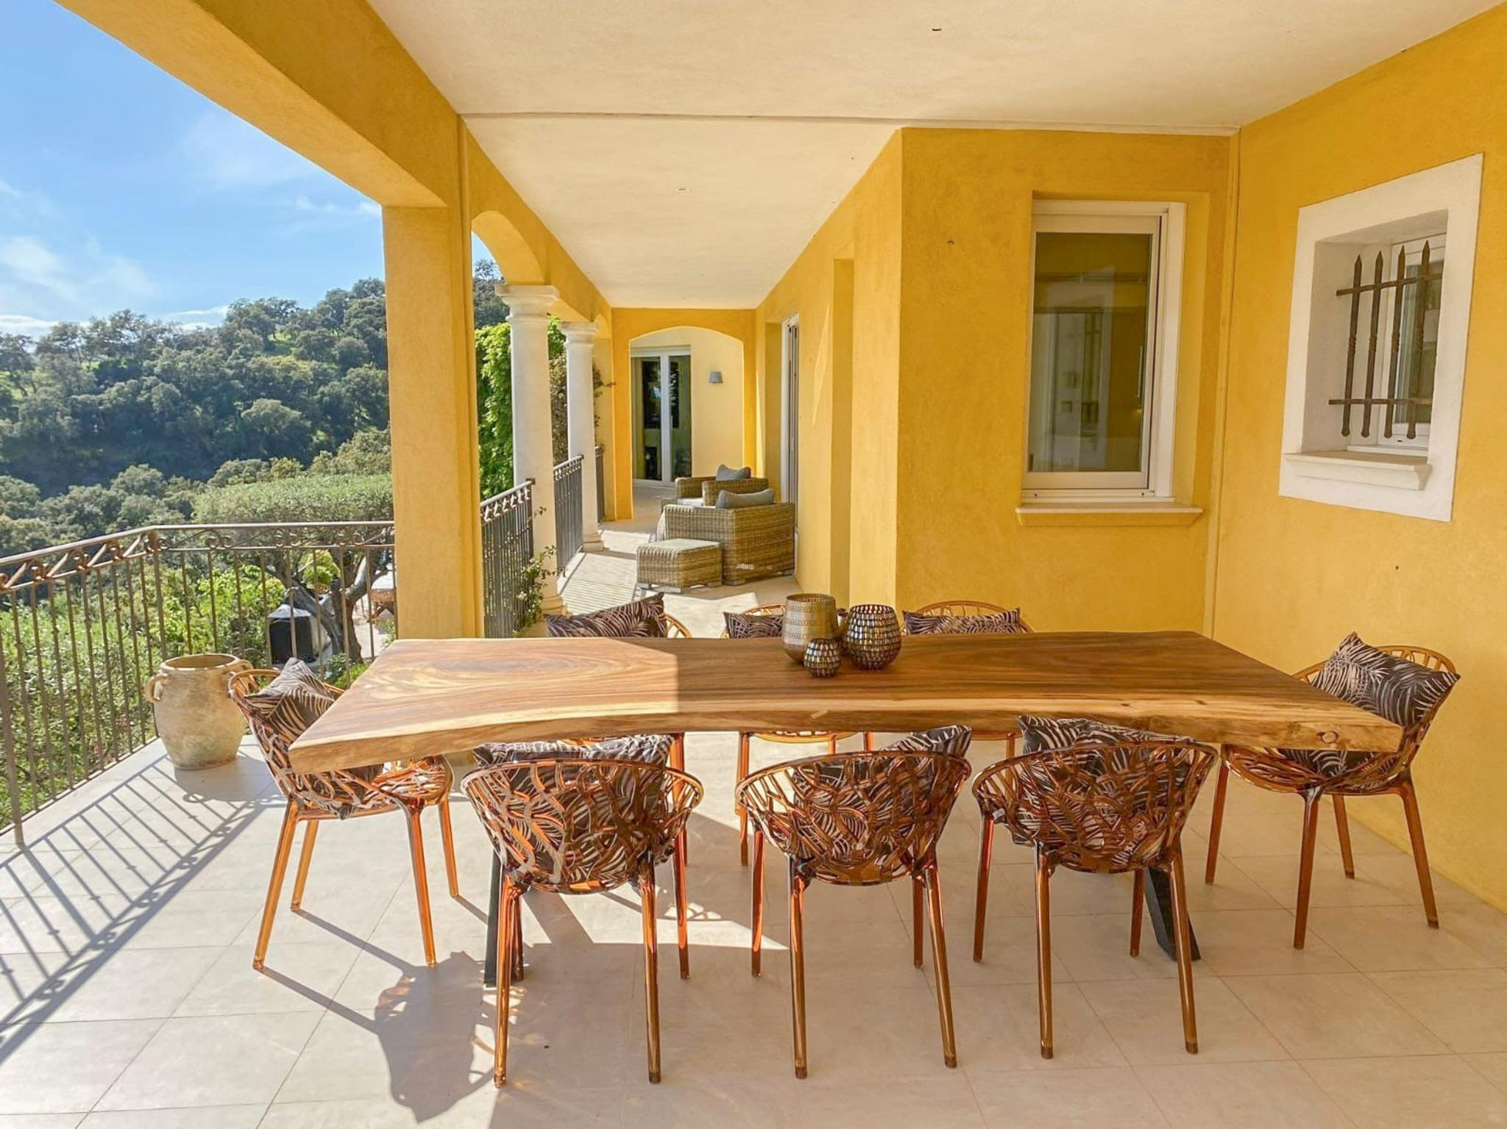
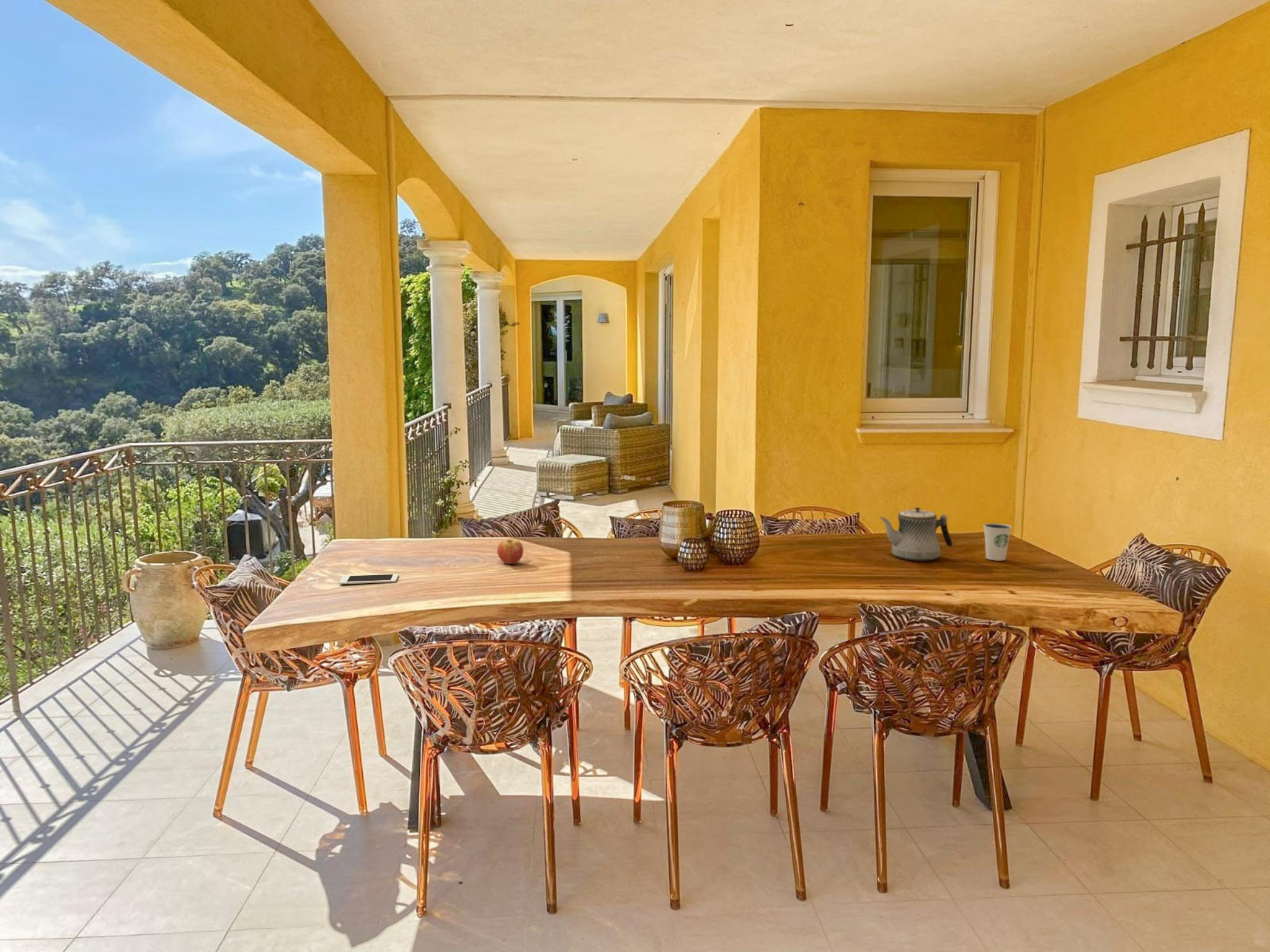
+ cell phone [339,573,399,585]
+ fruit [496,539,524,565]
+ dixie cup [983,522,1013,562]
+ teapot [878,507,953,562]
